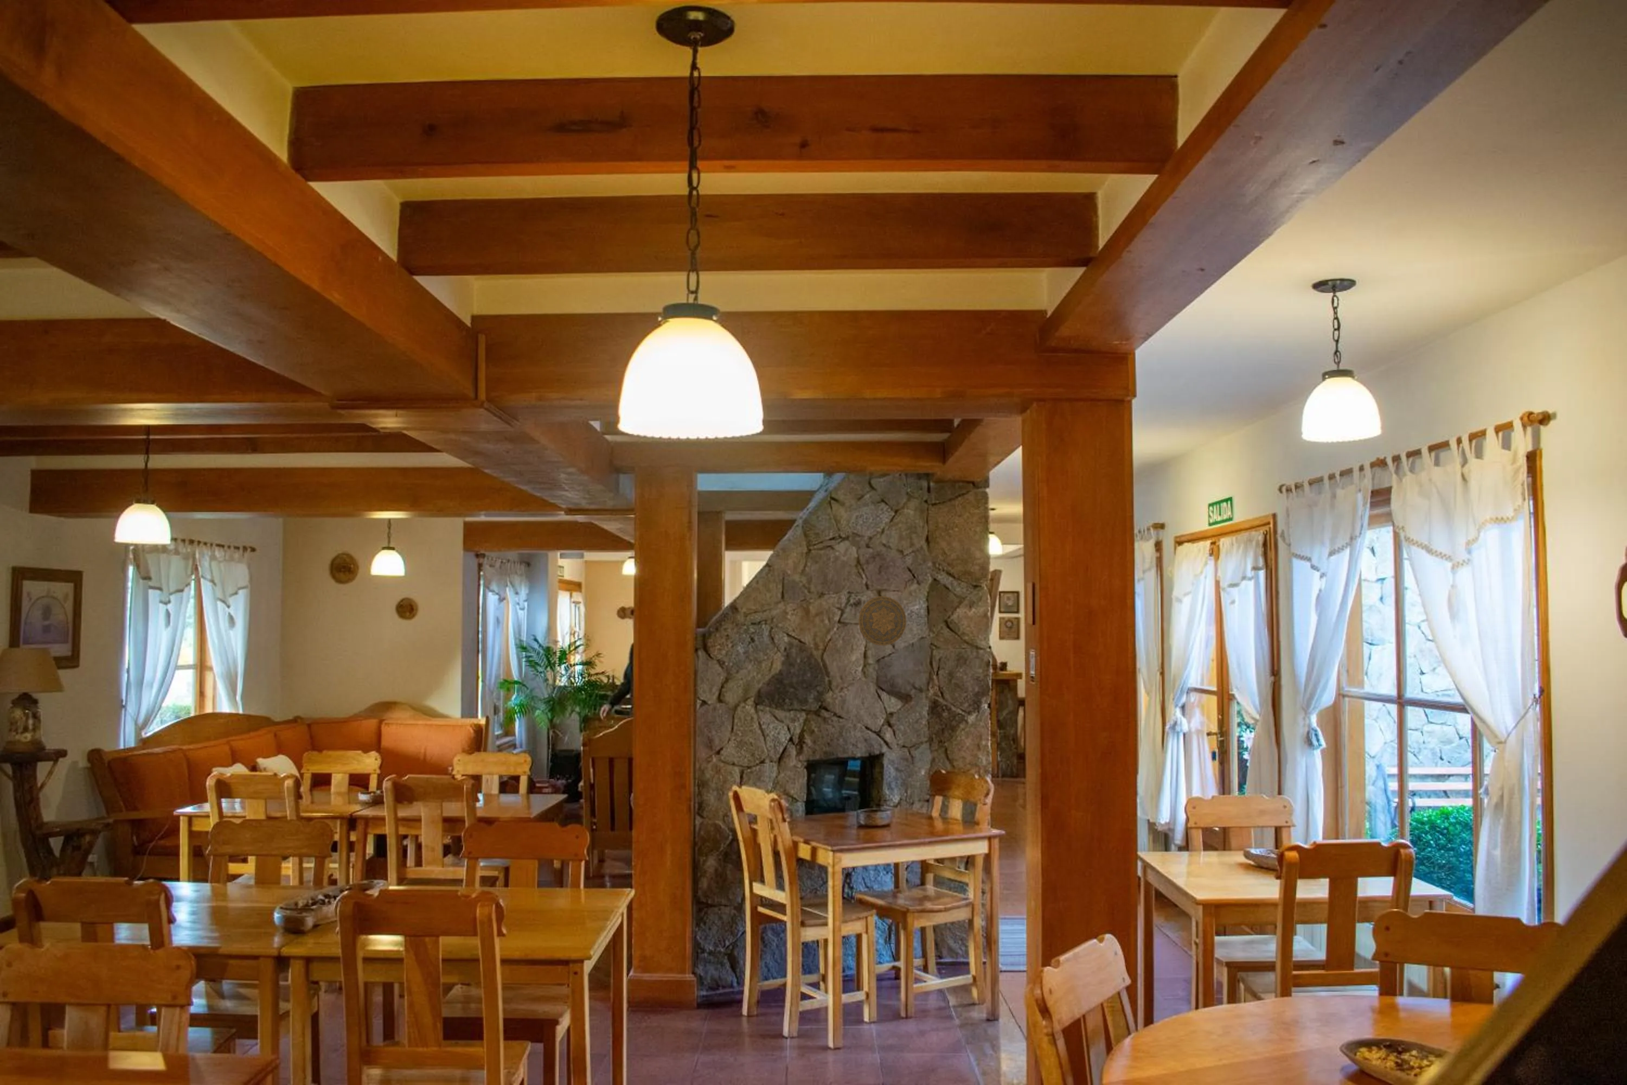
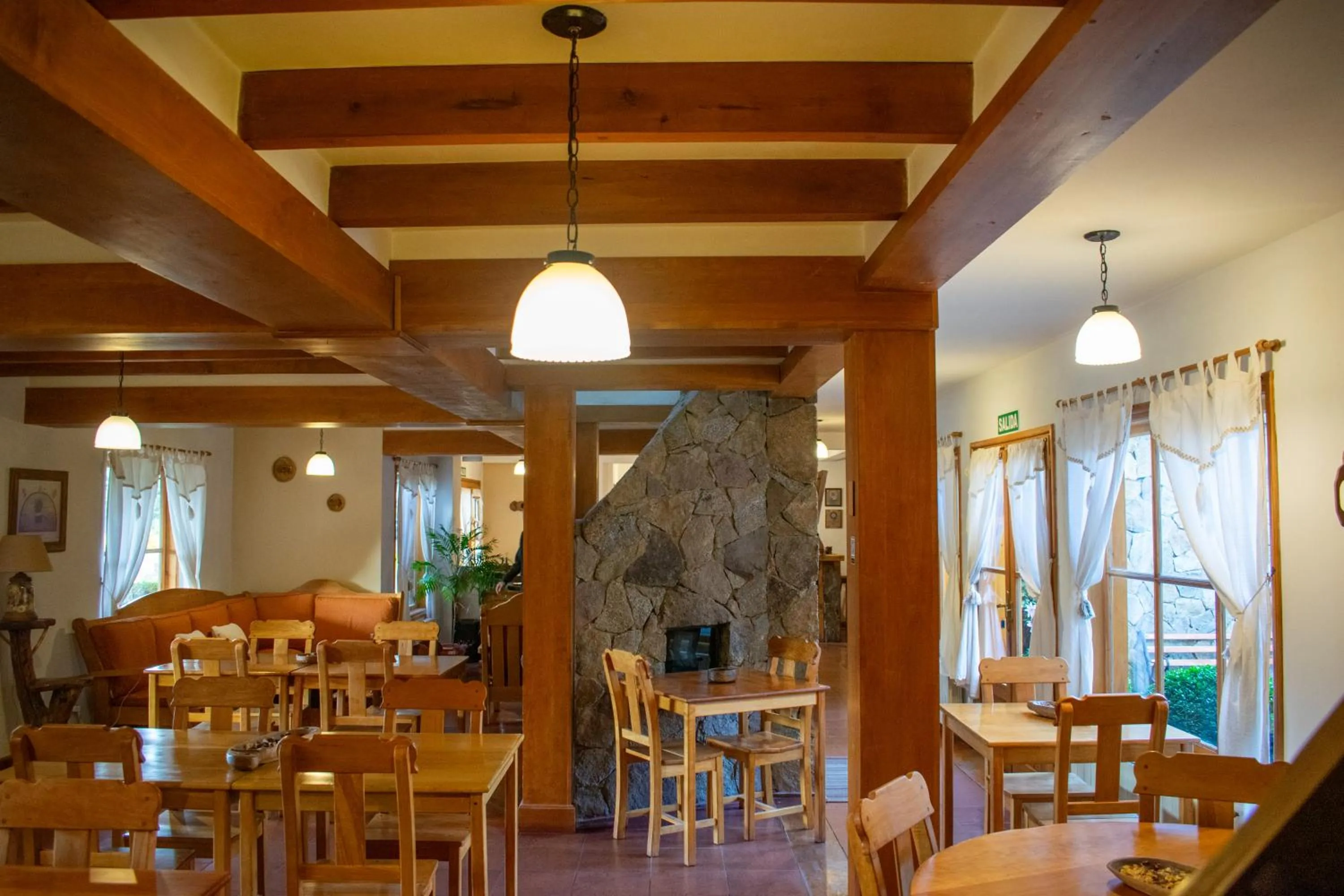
- decorative plate [858,596,908,647]
